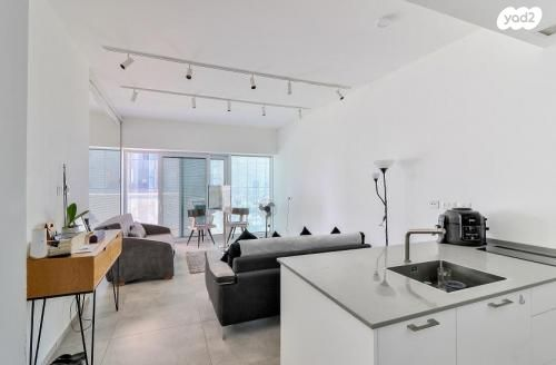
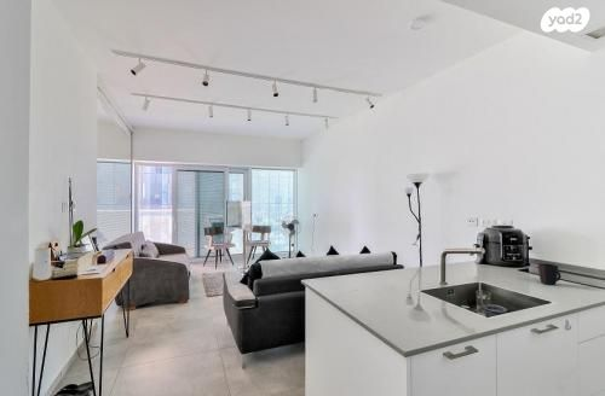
+ mug [537,262,561,286]
